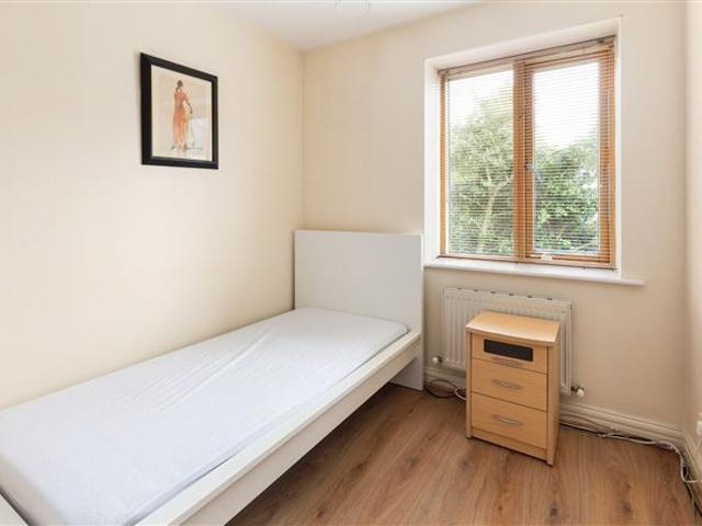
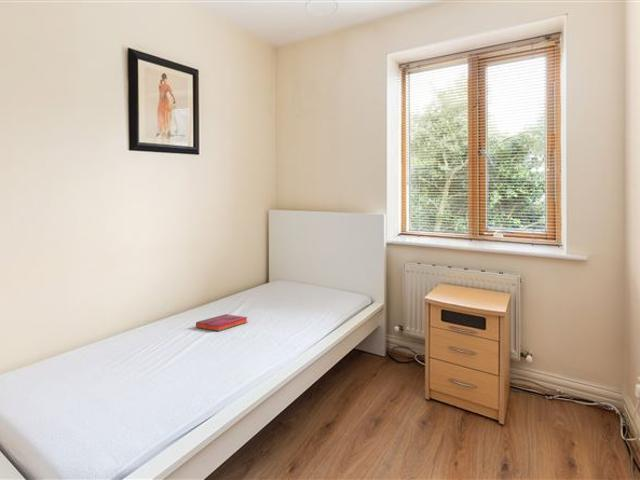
+ hardback book [195,313,248,332]
